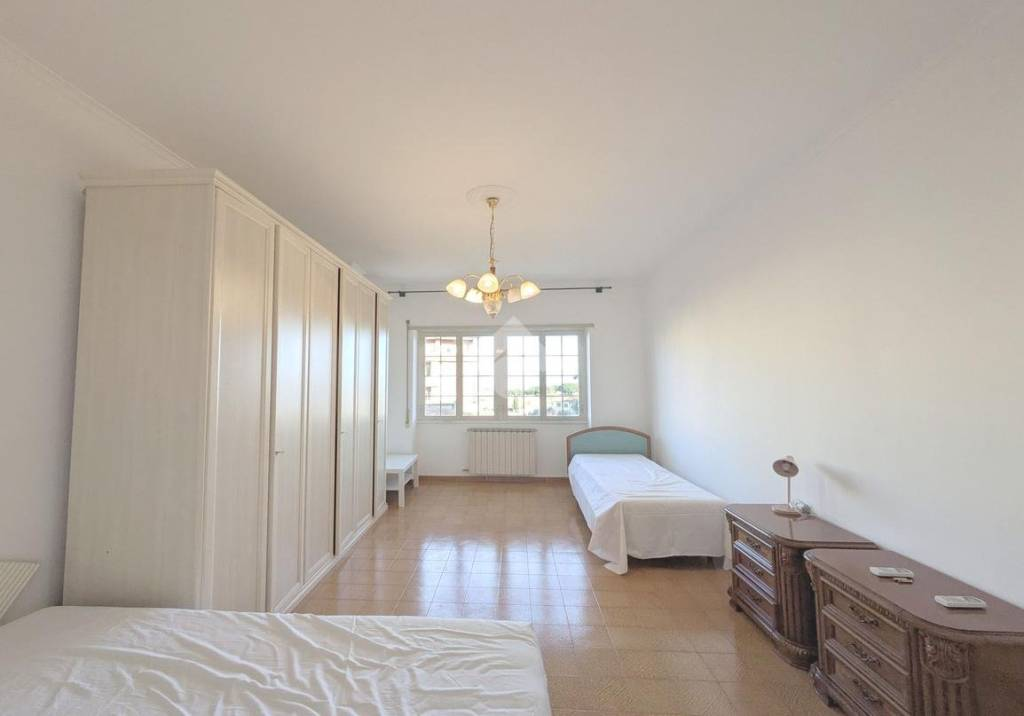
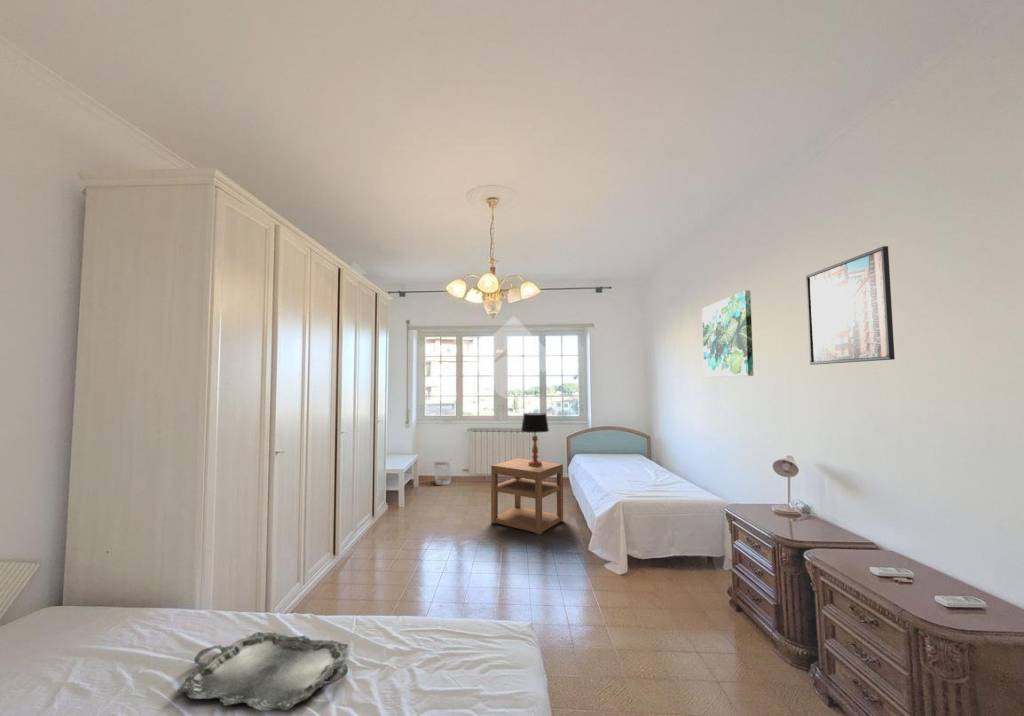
+ nightstand [490,457,564,536]
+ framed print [805,245,896,366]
+ wall art [701,289,755,378]
+ serving tray [176,631,349,713]
+ table lamp [520,412,550,466]
+ wastebasket [433,459,453,486]
